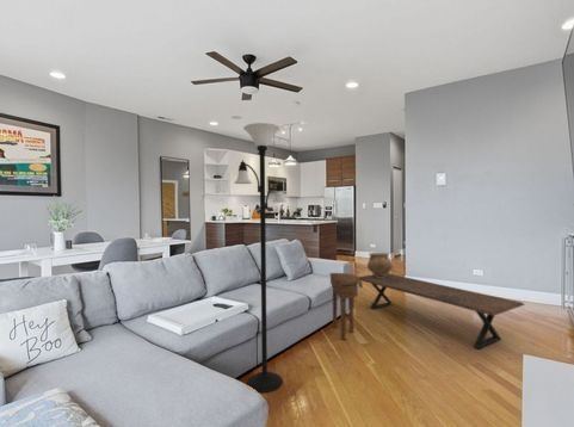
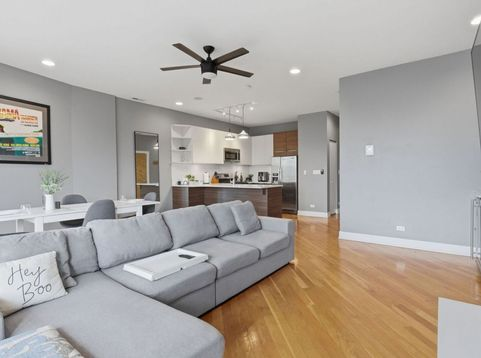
- floor lamp [233,122,288,394]
- side table [329,272,364,341]
- coffee table [358,273,526,349]
- ceramic pot [366,252,394,278]
